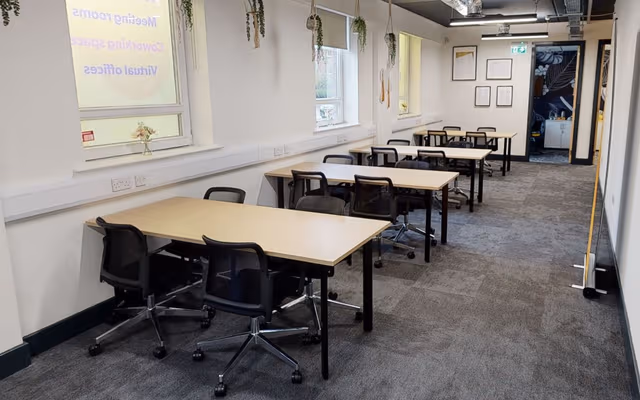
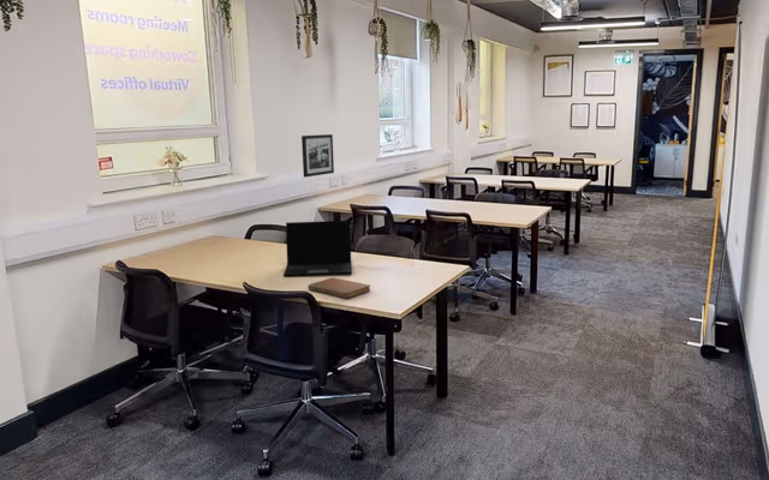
+ laptop [282,220,353,278]
+ notebook [306,277,371,300]
+ picture frame [300,133,335,179]
